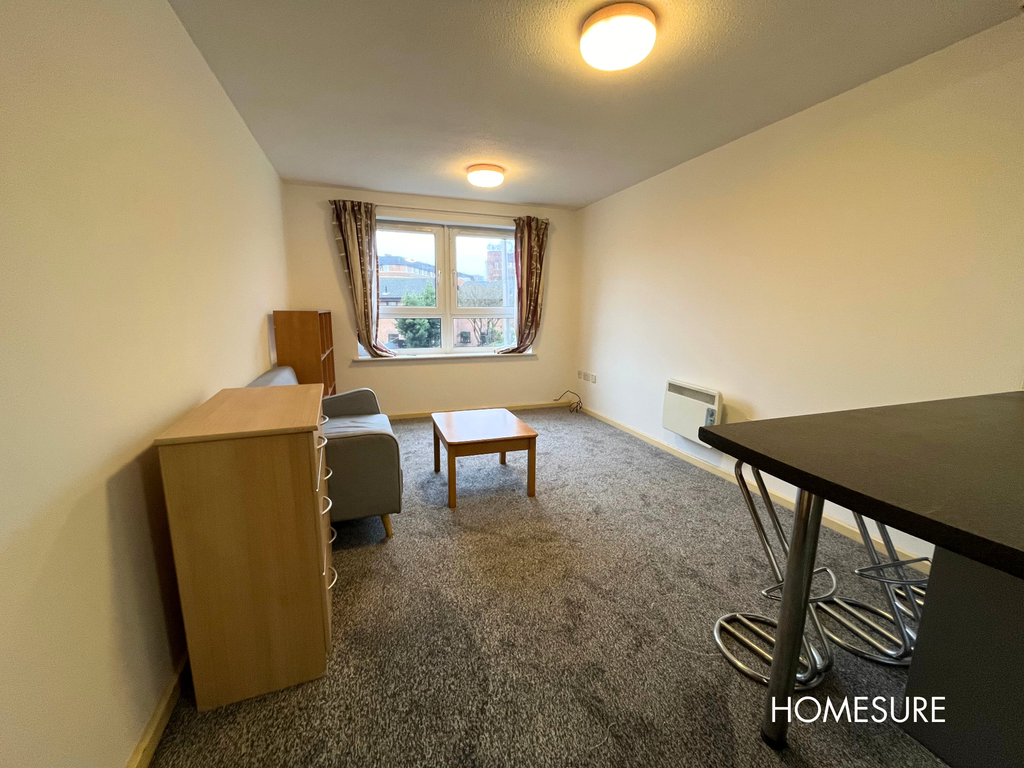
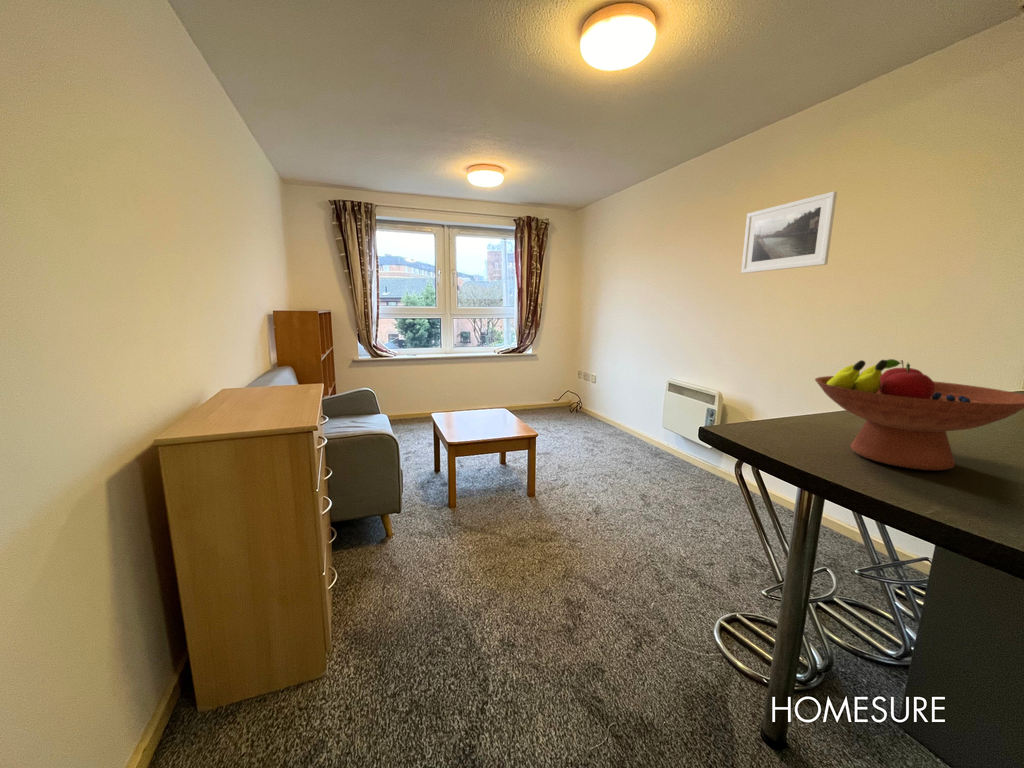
+ fruit bowl [814,358,1024,472]
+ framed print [740,190,838,274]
